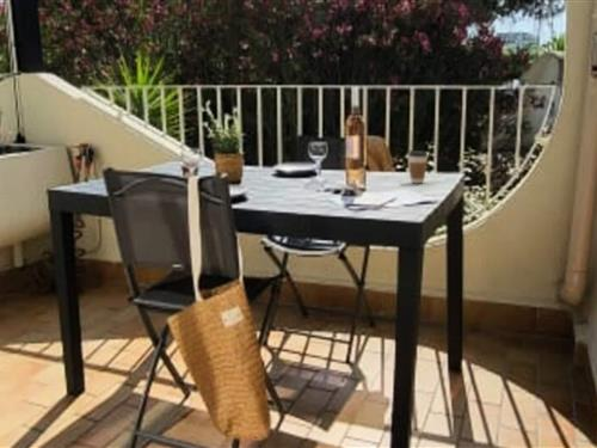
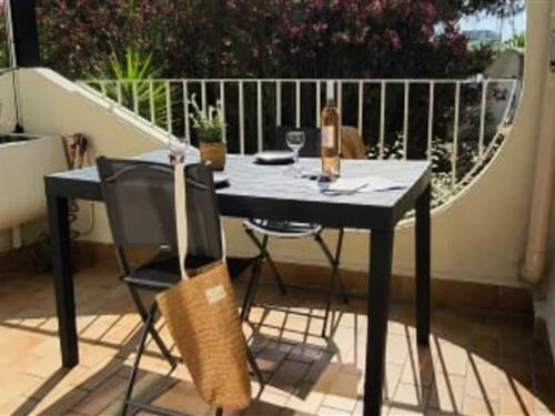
- coffee cup [407,149,429,184]
